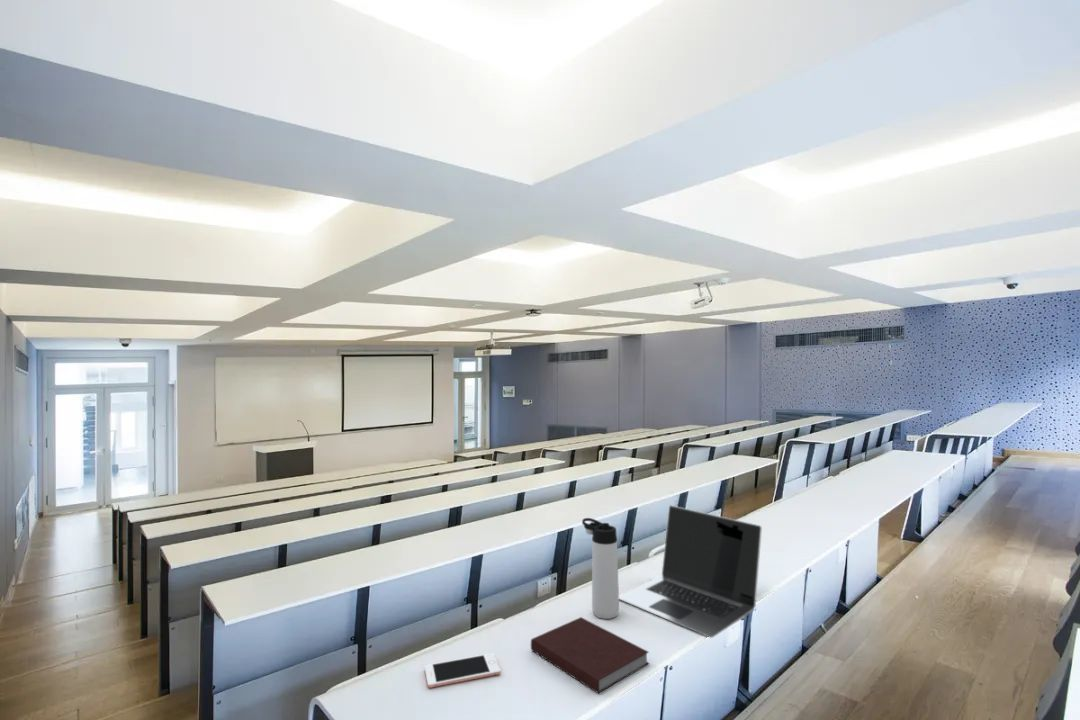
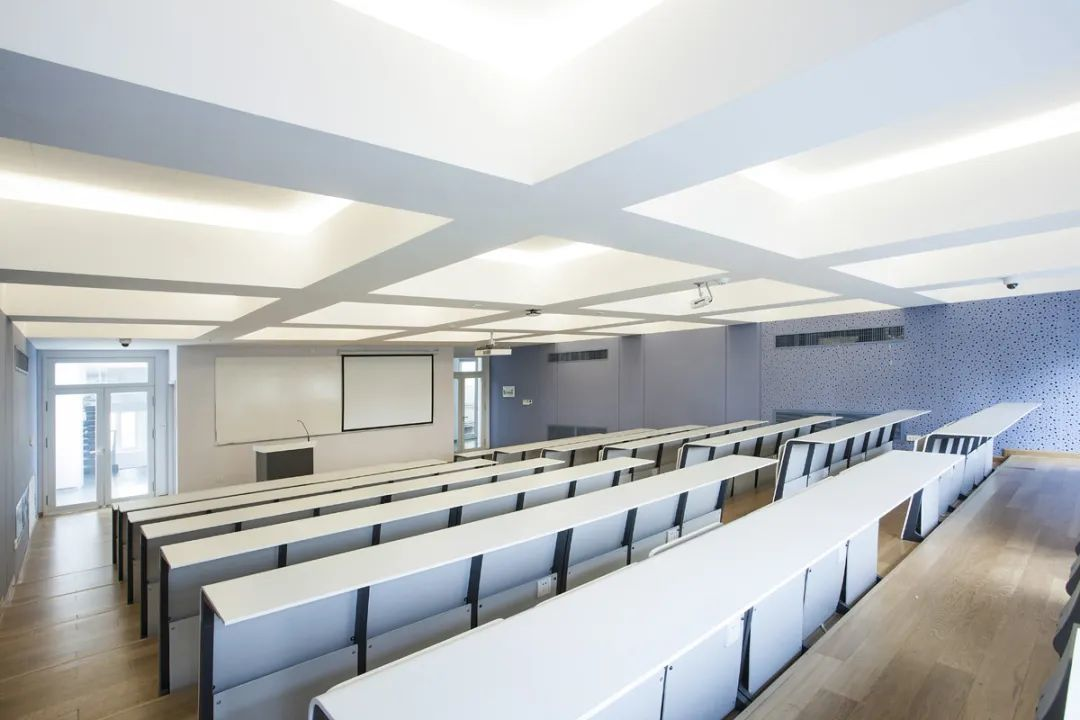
- laptop [619,504,763,639]
- notebook [530,616,650,694]
- thermos bottle [581,517,620,620]
- cell phone [424,652,502,689]
